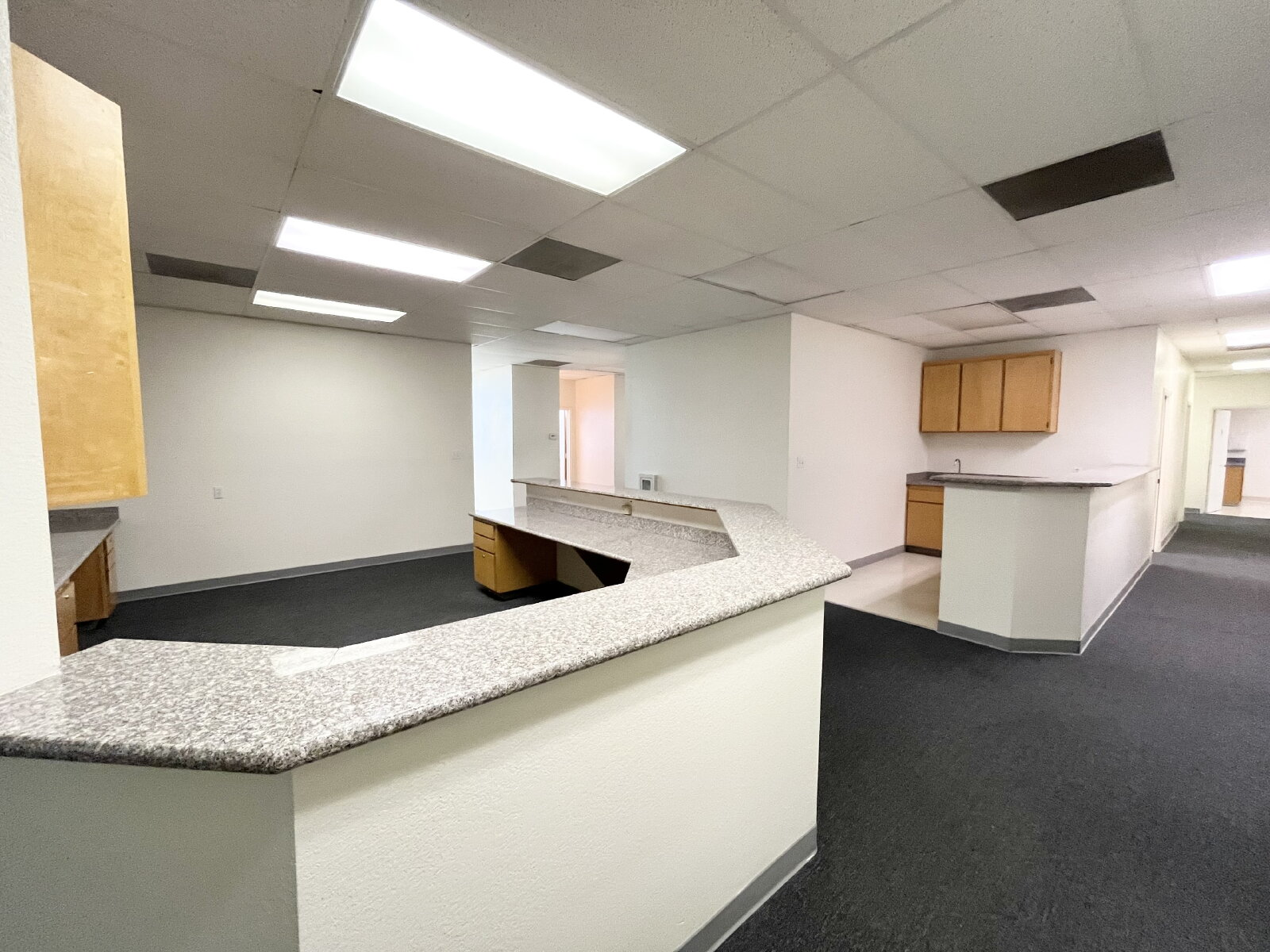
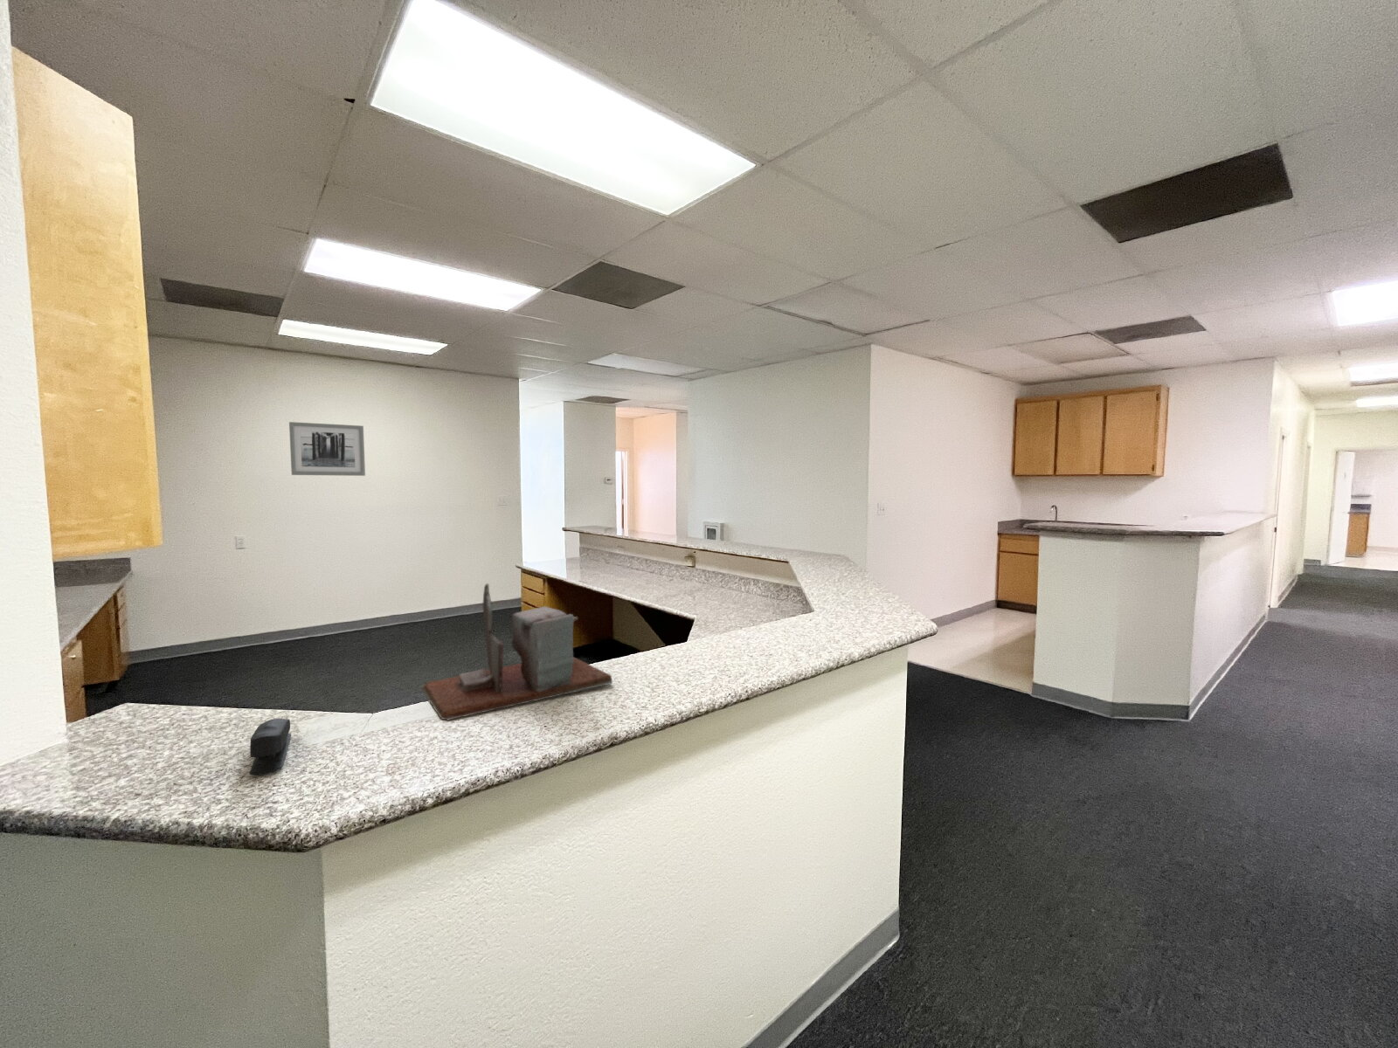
+ stapler [249,718,292,776]
+ desk organizer [419,582,613,721]
+ wall art [288,421,367,477]
